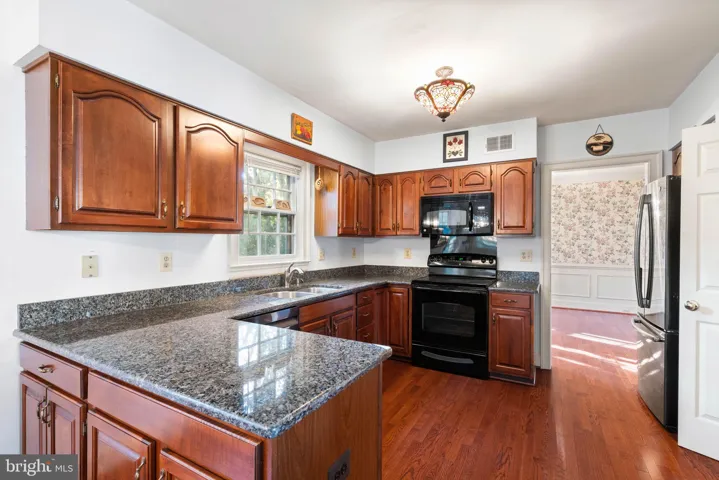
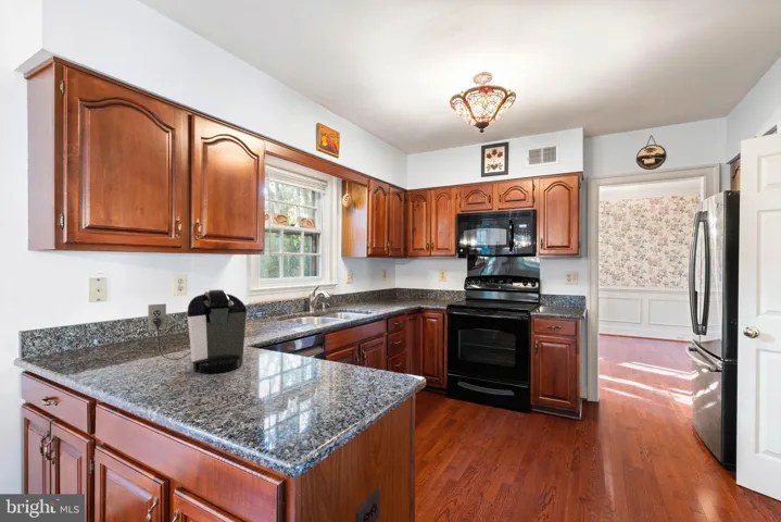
+ coffee maker [147,288,248,374]
